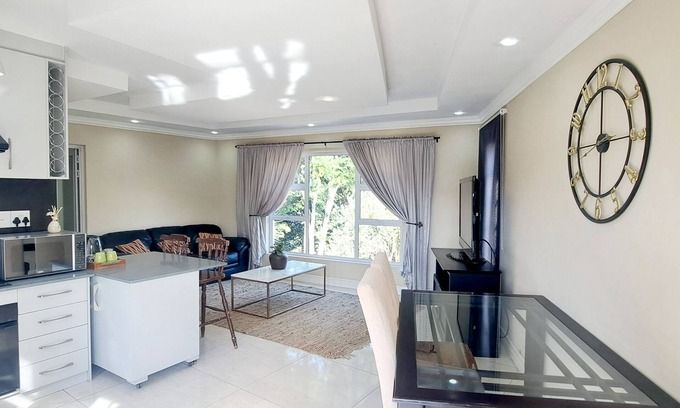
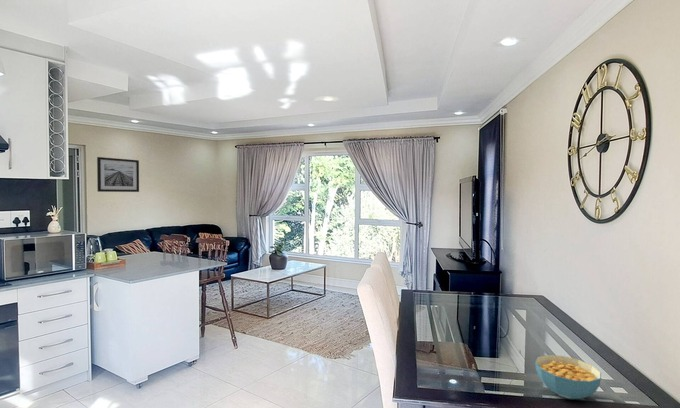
+ wall art [96,156,140,193]
+ cereal bowl [534,354,602,400]
